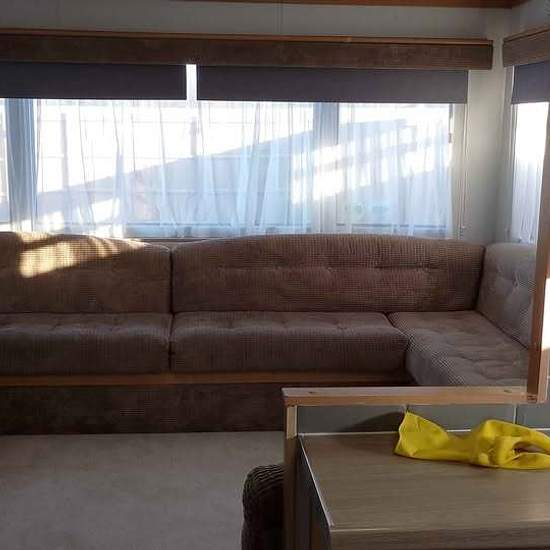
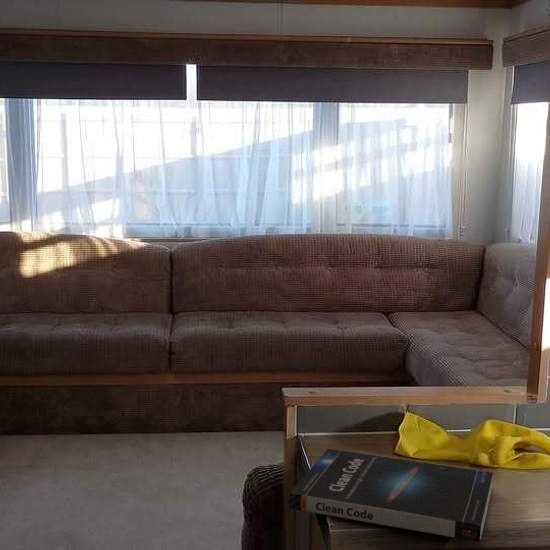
+ book [288,448,494,543]
